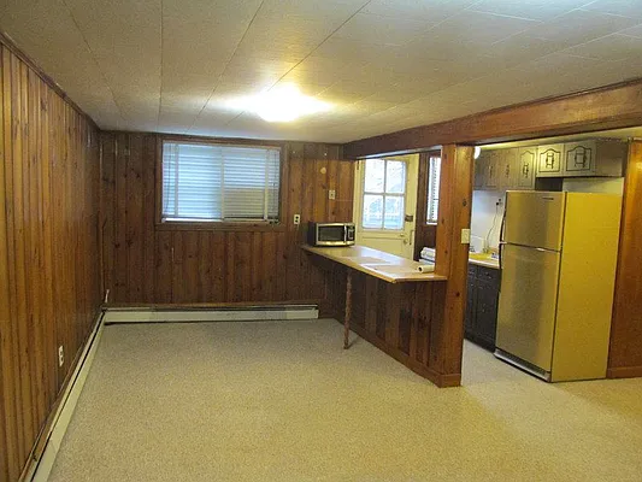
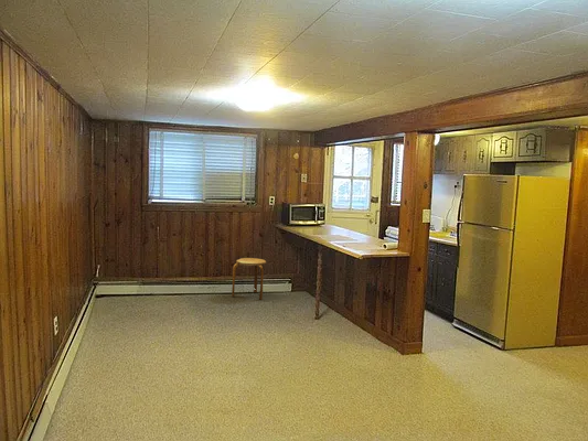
+ stool [231,257,267,301]
